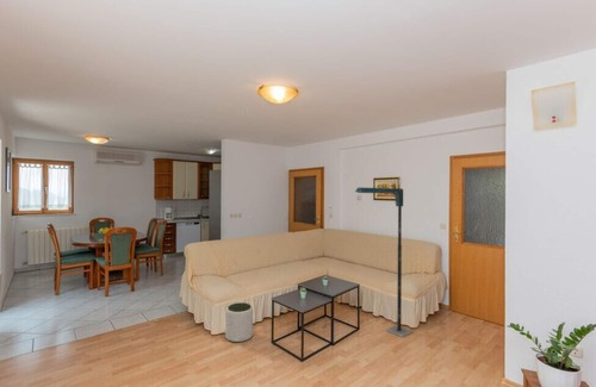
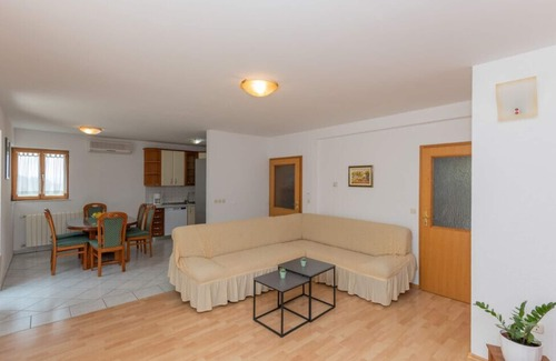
- floor lamp [354,186,414,338]
- plant pot [224,301,254,343]
